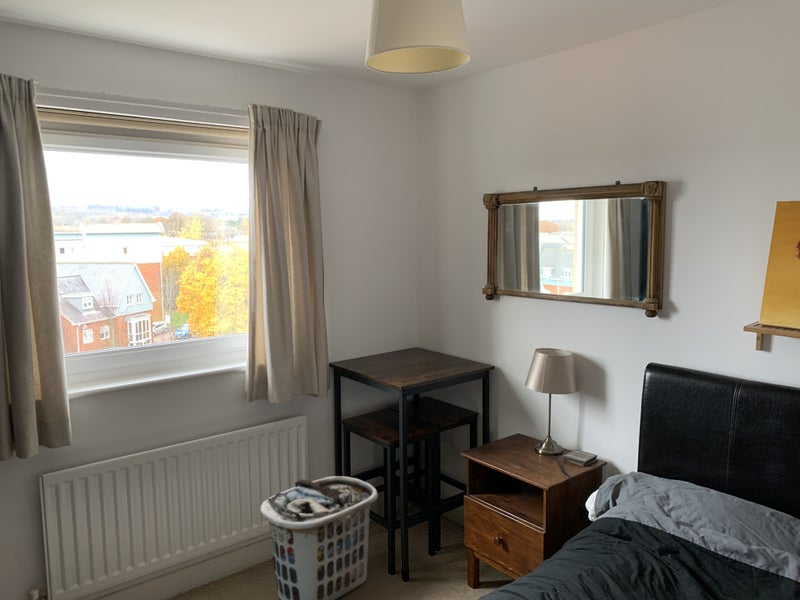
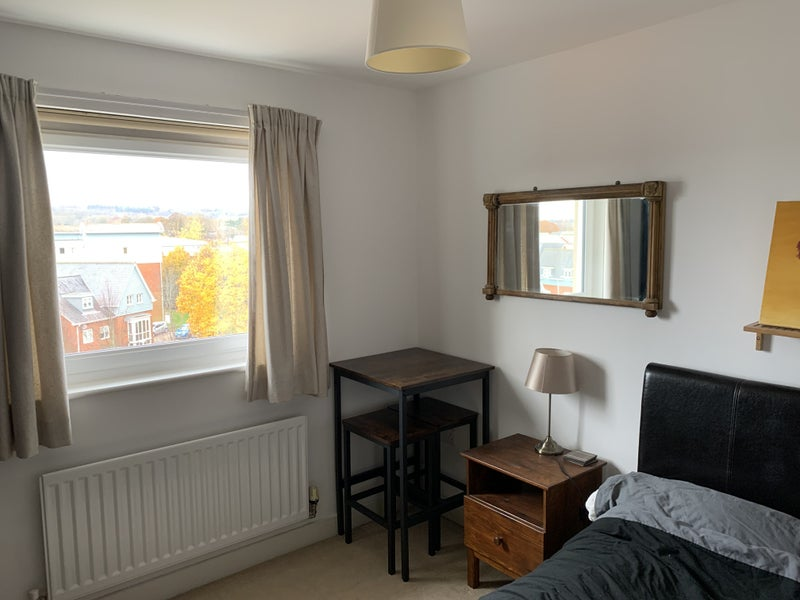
- clothes hamper [259,475,379,600]
